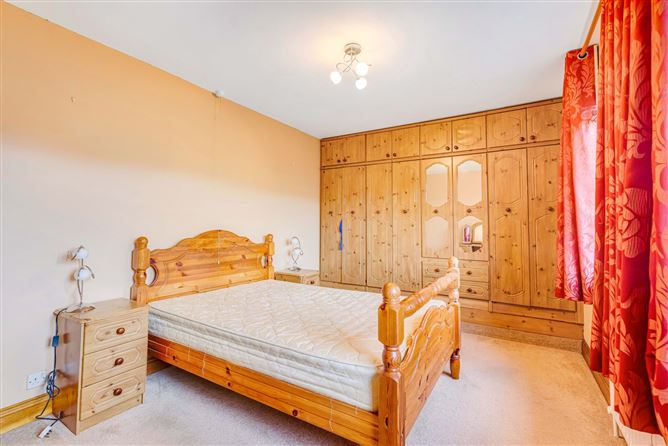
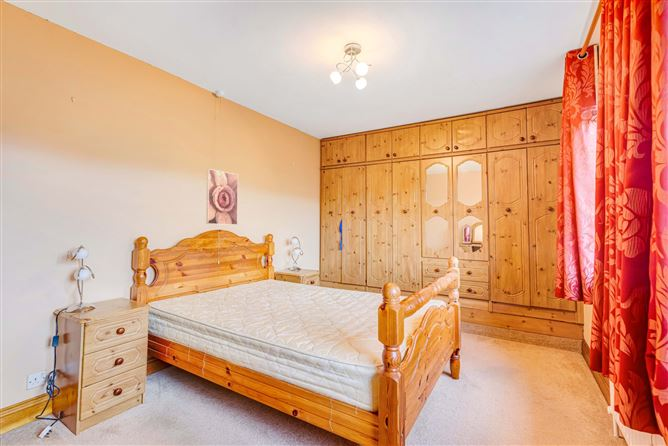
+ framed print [205,168,239,226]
